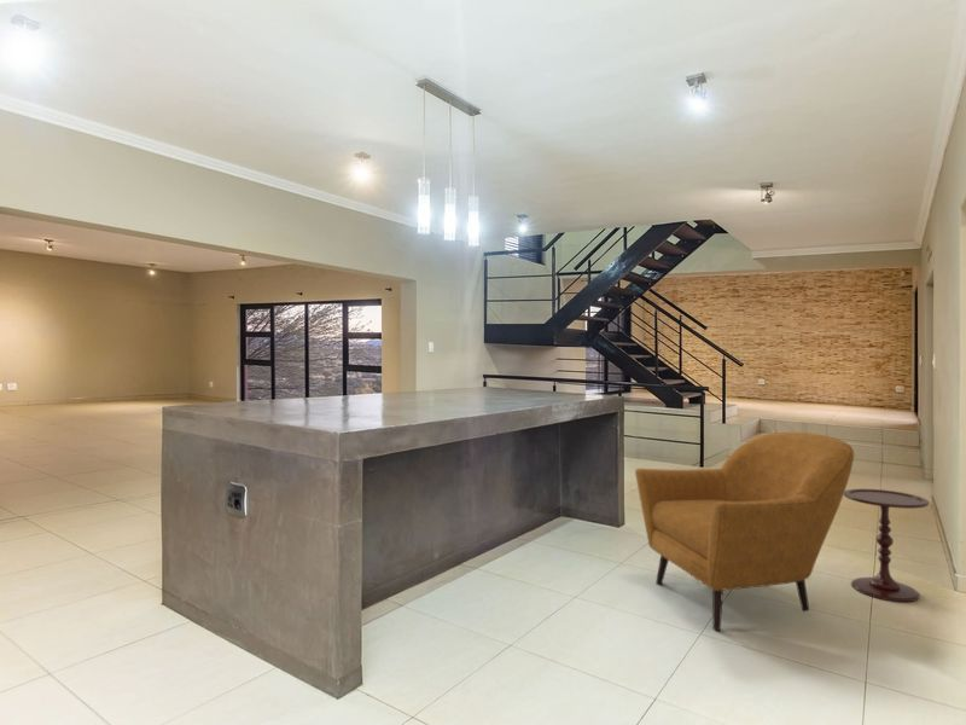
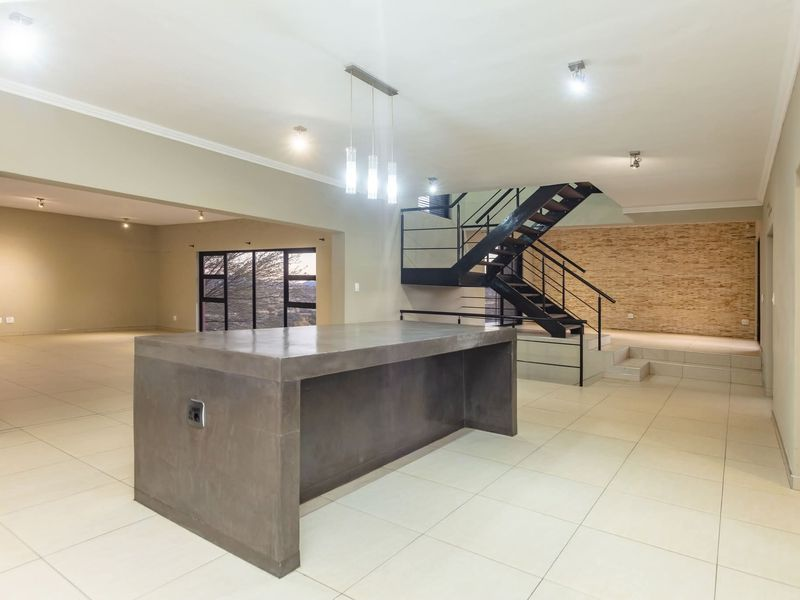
- side table [843,487,931,603]
- armchair [634,431,855,631]
